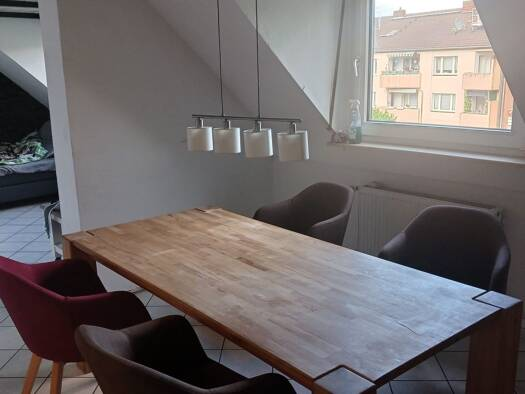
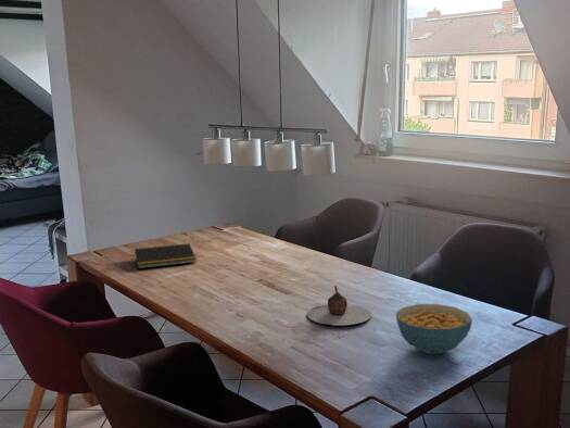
+ teapot [306,285,372,326]
+ notepad [134,242,198,269]
+ cereal bowl [395,303,473,355]
